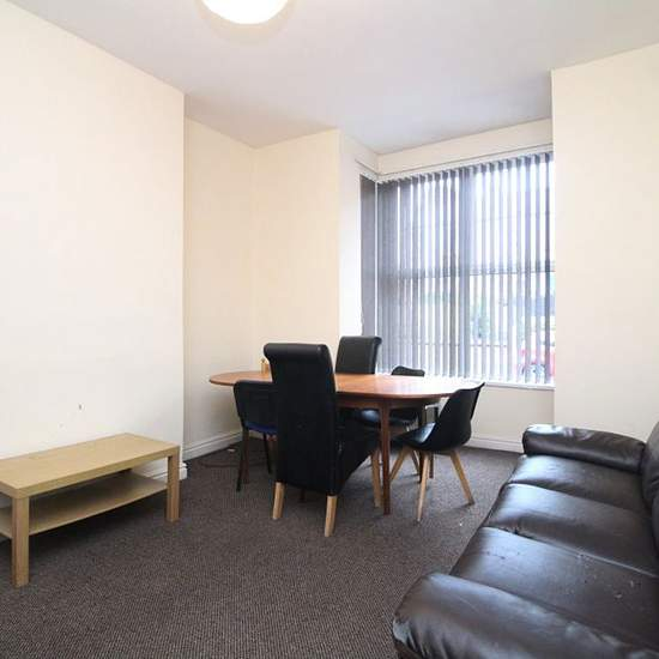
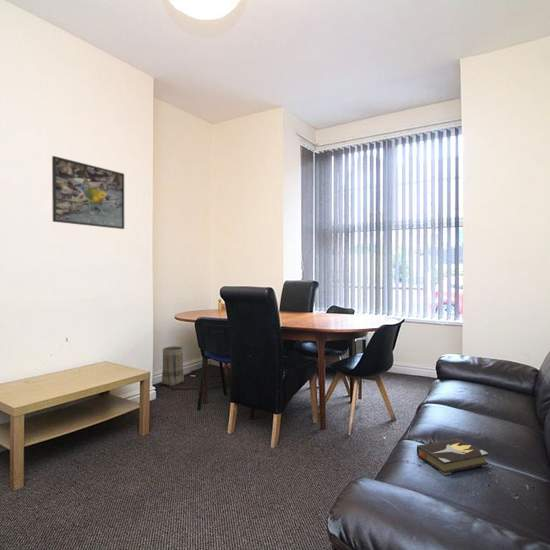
+ basket [161,345,185,387]
+ hardback book [416,438,489,476]
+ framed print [51,155,125,230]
